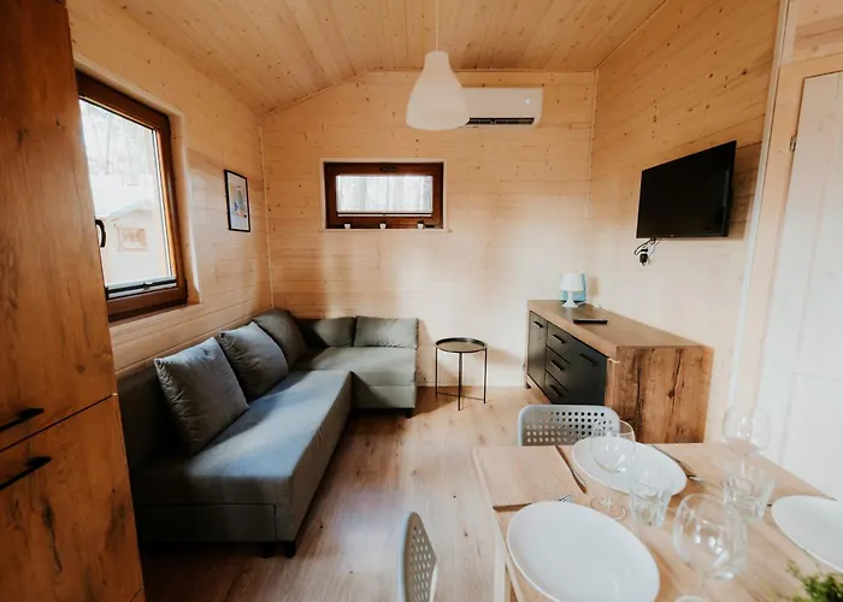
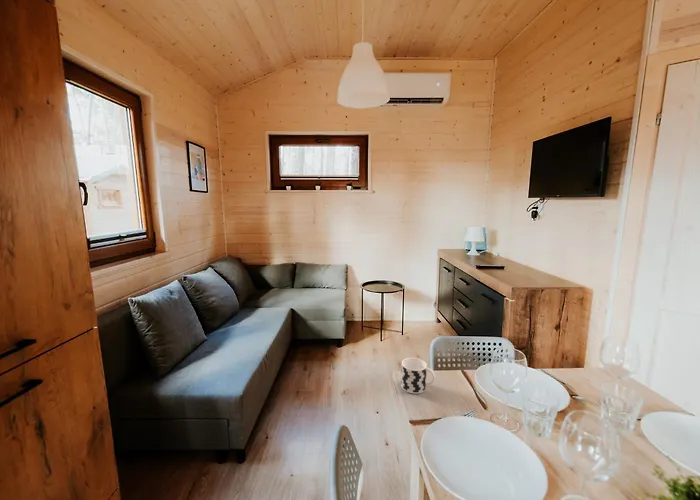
+ cup [400,357,436,395]
